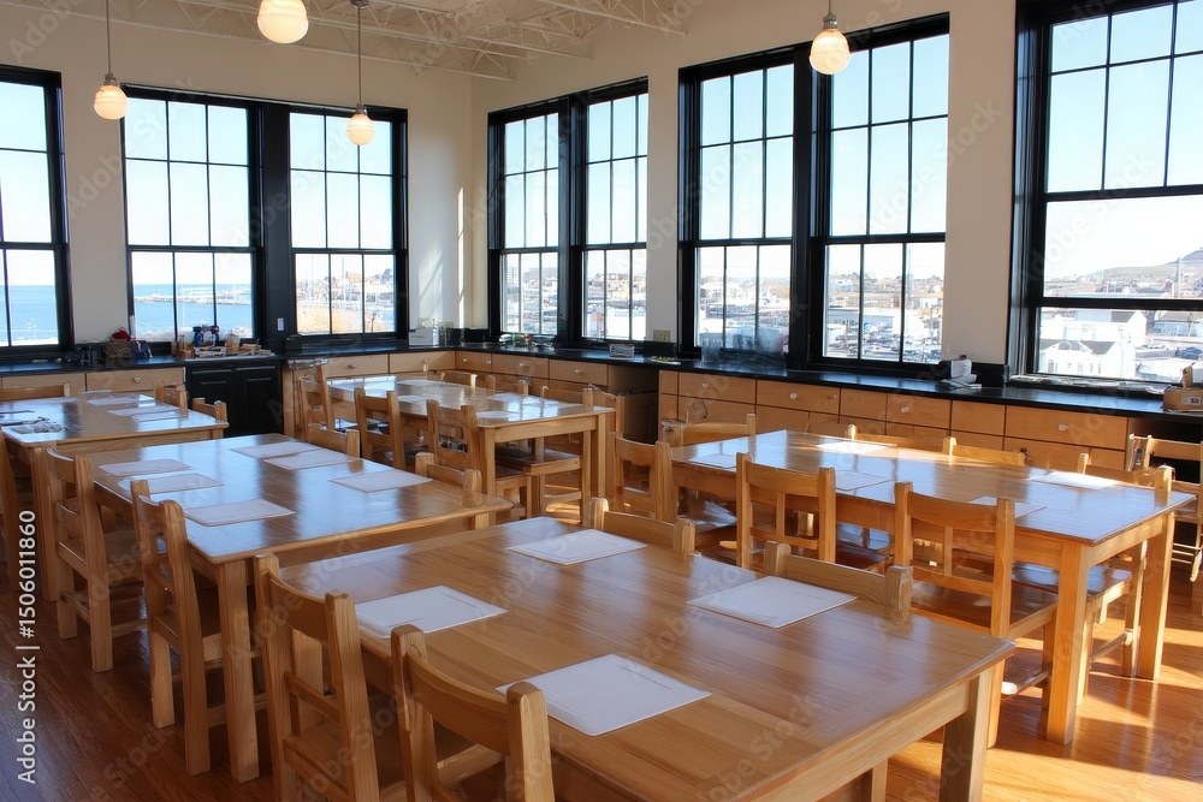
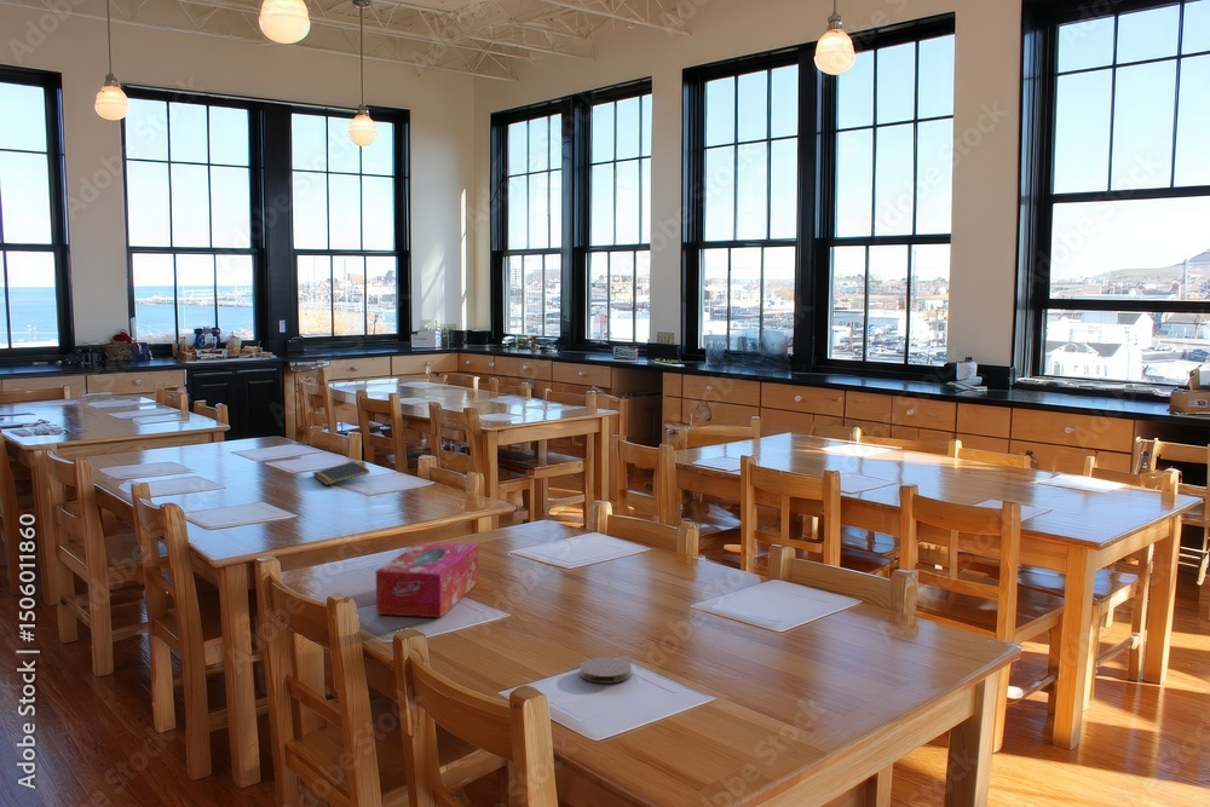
+ tissue box [375,541,479,618]
+ coaster [578,656,633,685]
+ notepad [311,461,370,486]
